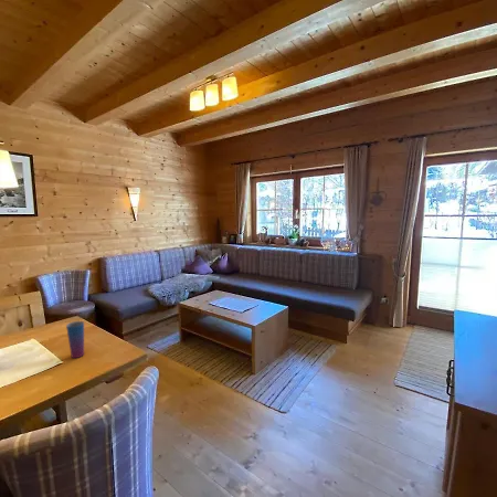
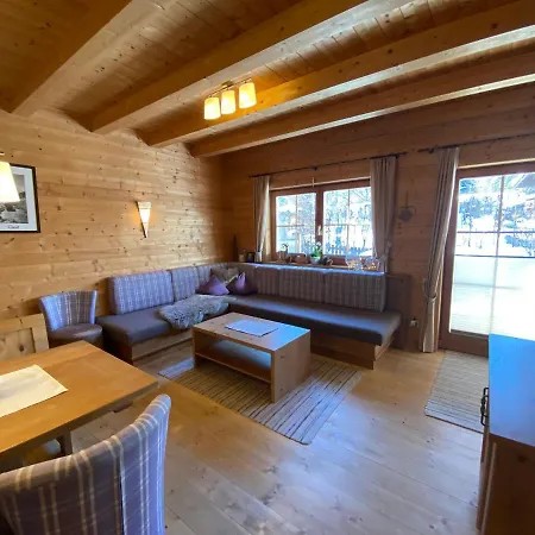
- cup [65,320,85,359]
